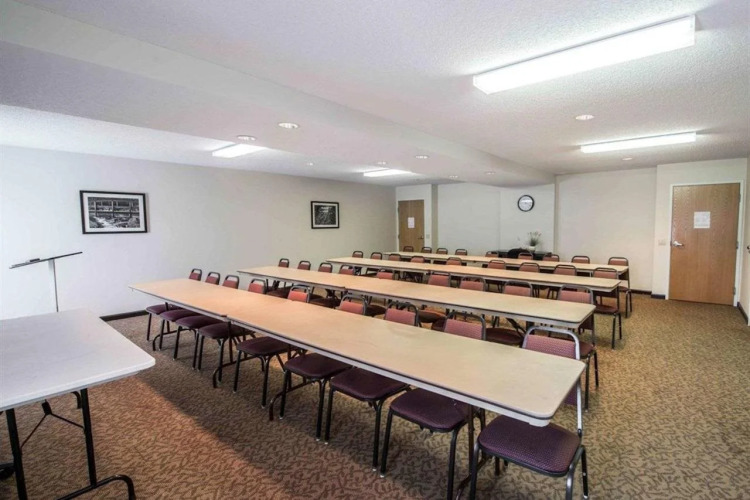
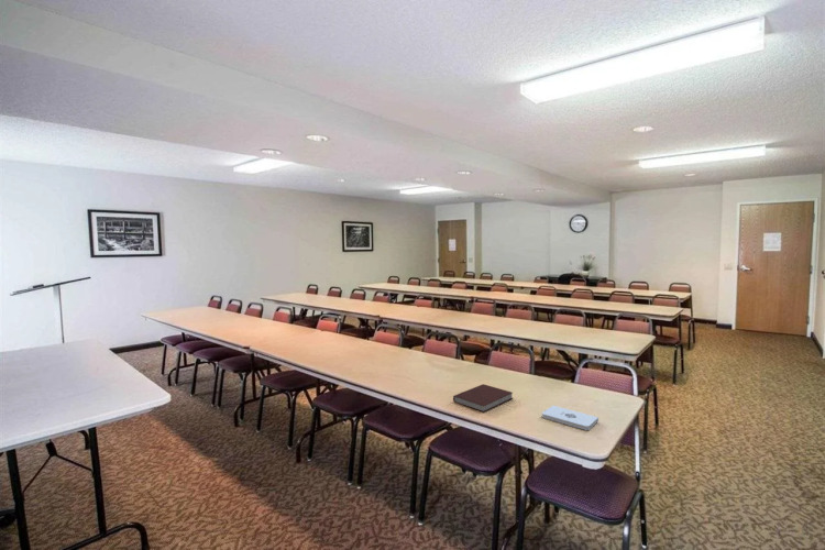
+ notebook [452,383,514,414]
+ notepad [541,405,600,431]
